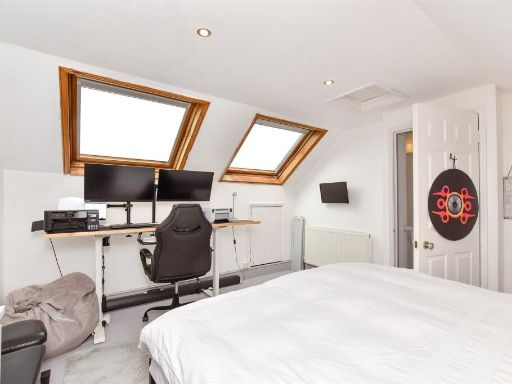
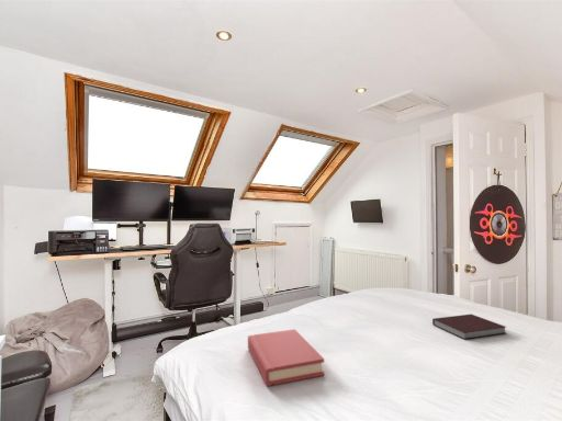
+ hardback book [247,328,325,387]
+ notebook [431,314,507,341]
